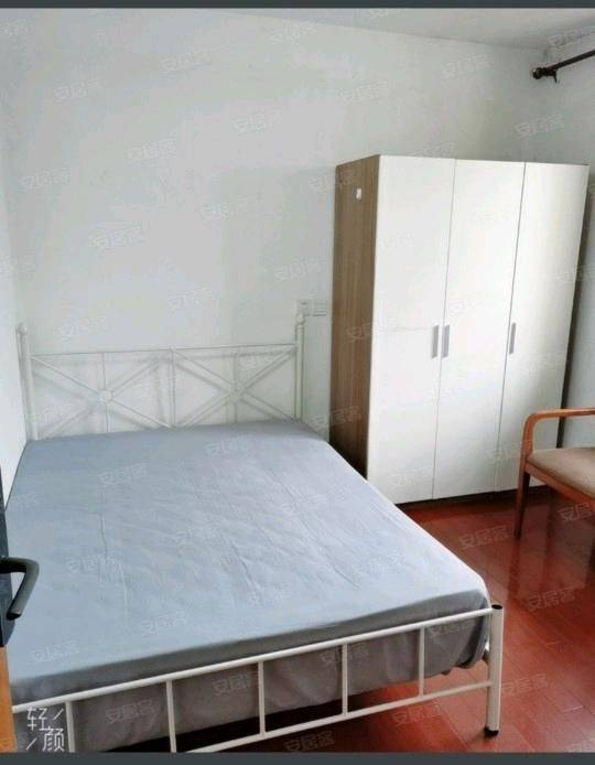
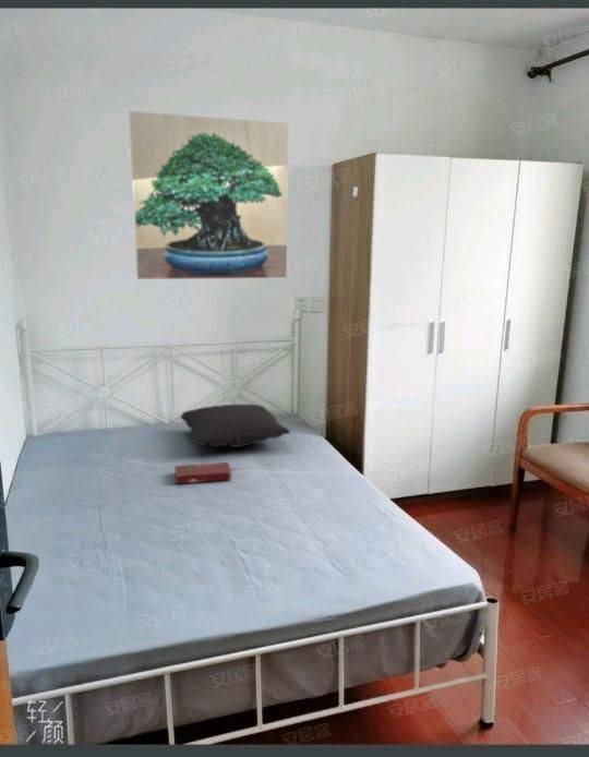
+ pillow [180,404,291,448]
+ book [173,461,233,484]
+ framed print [128,110,289,280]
